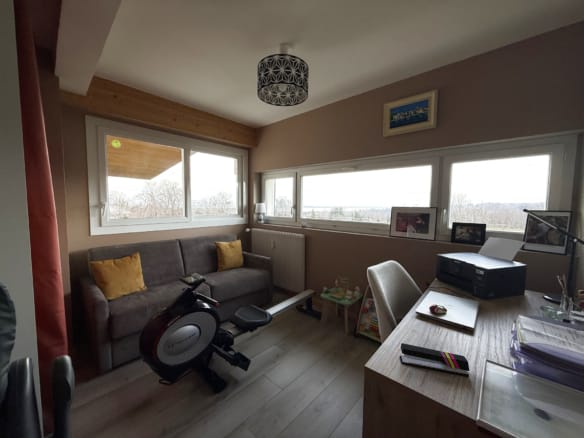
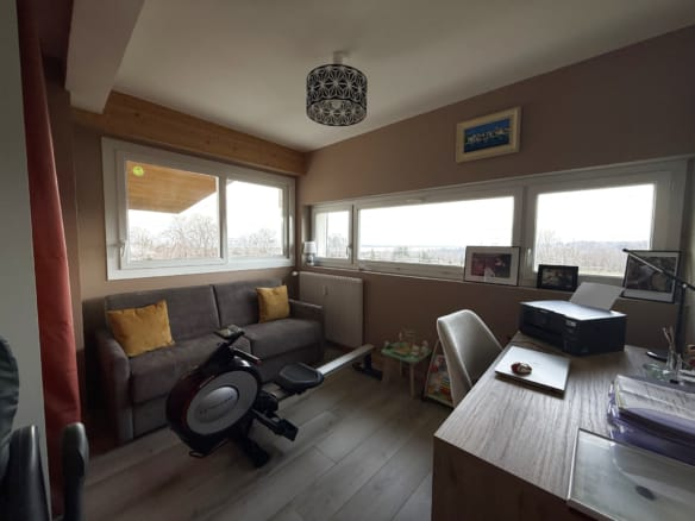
- stapler [399,342,471,378]
